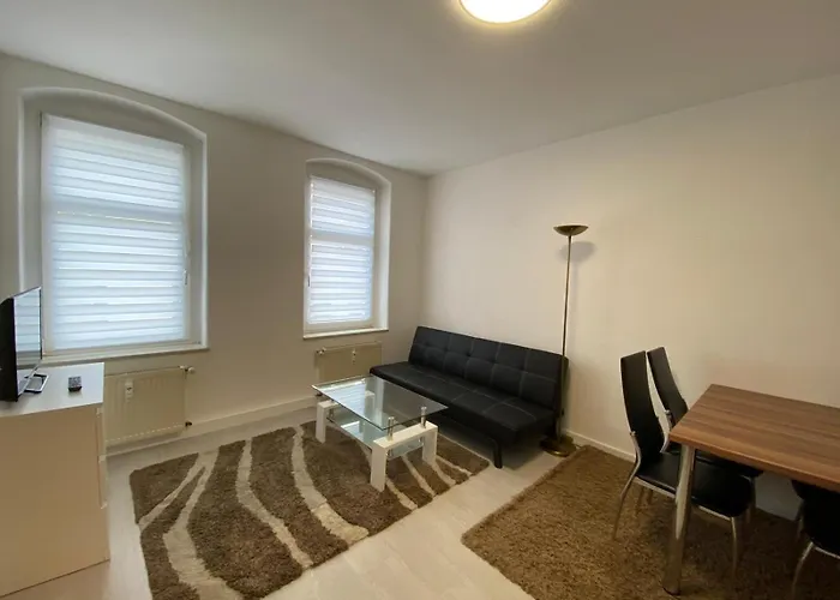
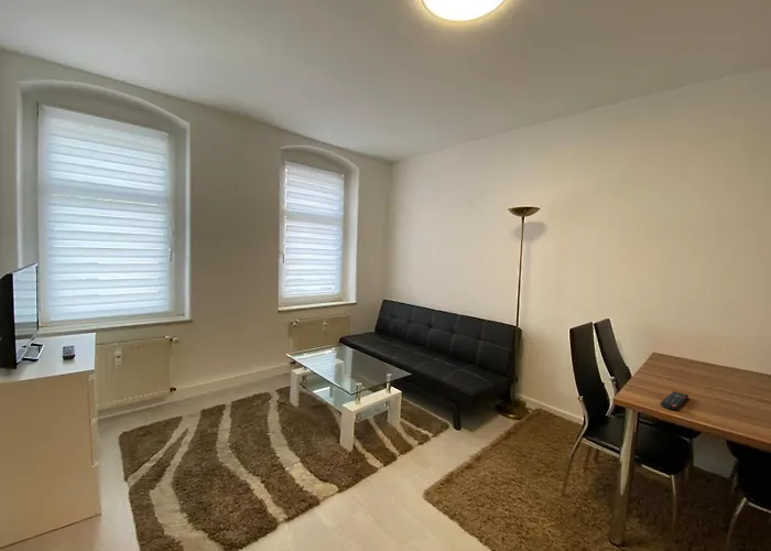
+ remote control [659,390,689,411]
